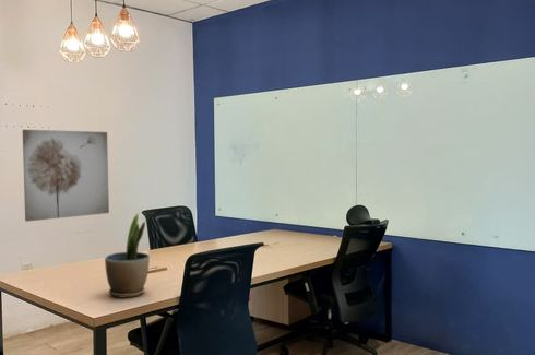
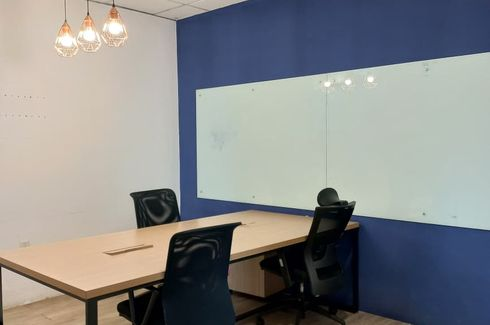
- potted plant [104,212,151,299]
- wall art [22,129,110,223]
